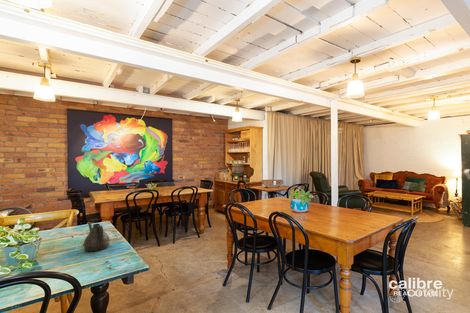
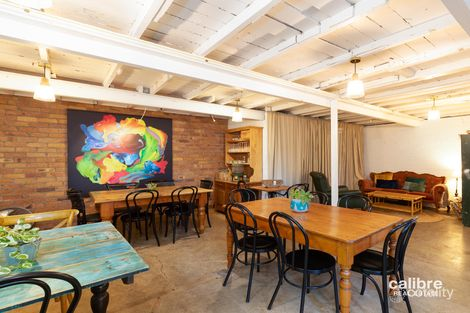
- teapot [82,221,111,252]
